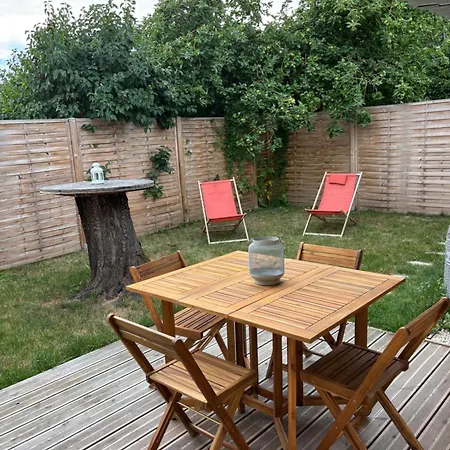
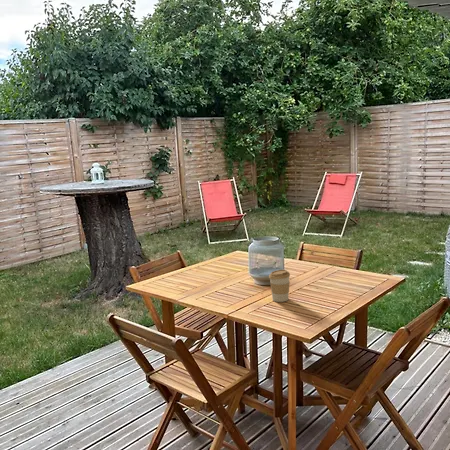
+ coffee cup [268,269,291,303]
